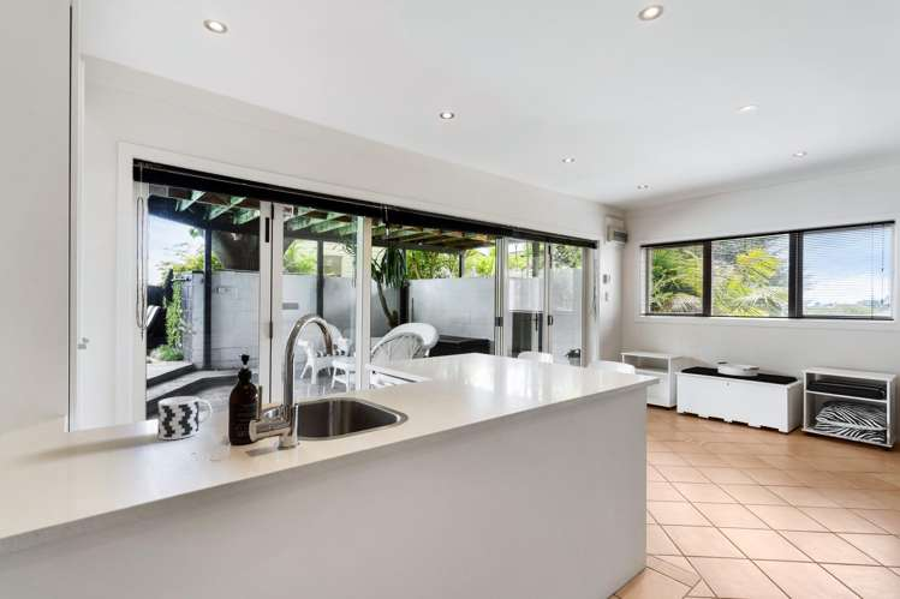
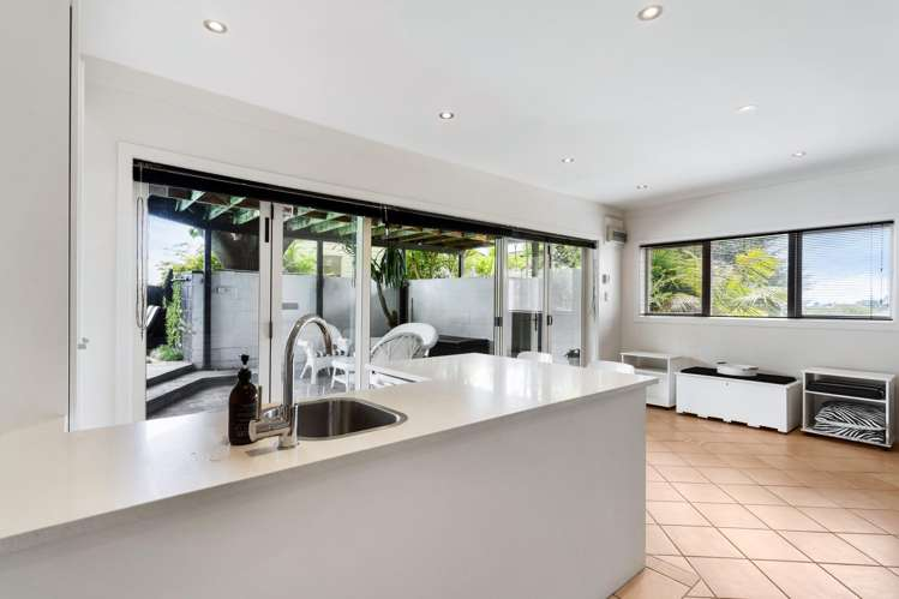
- cup [157,395,213,441]
